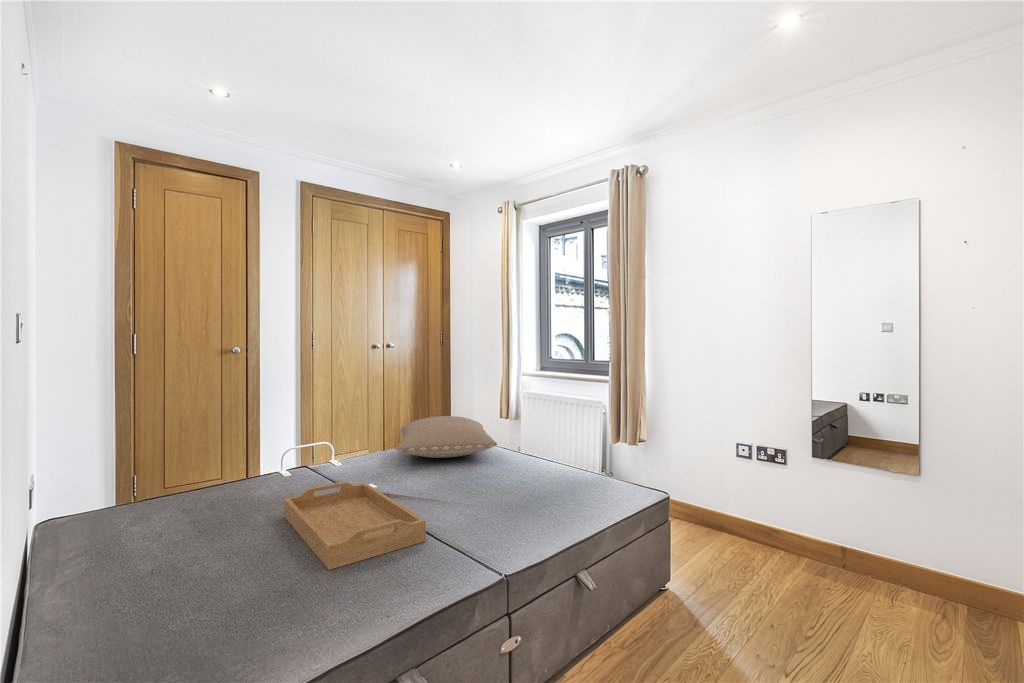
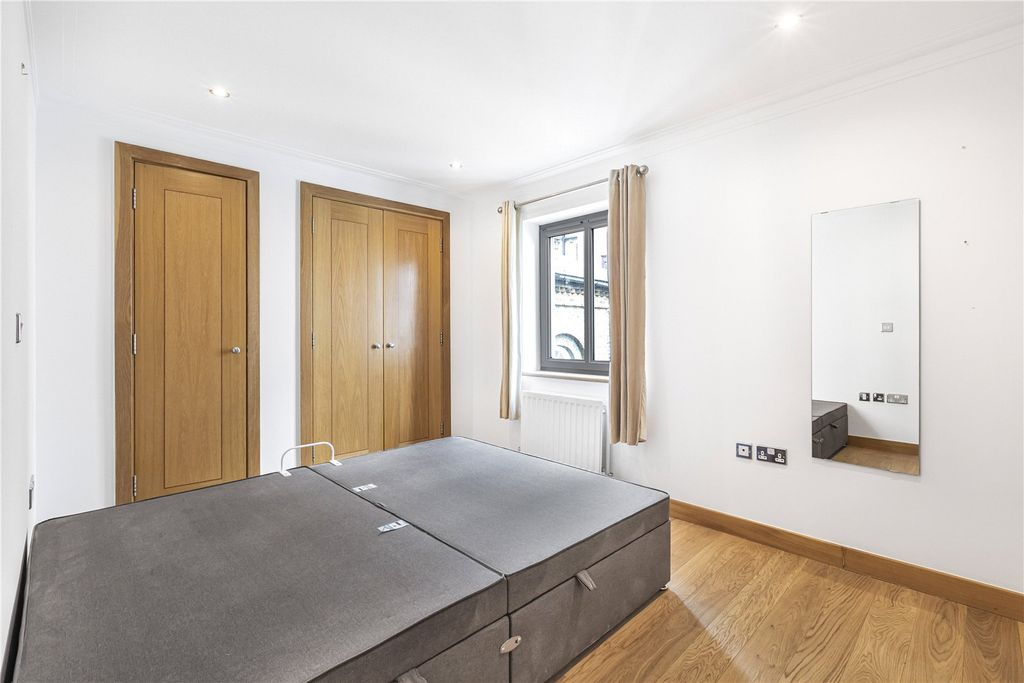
- pillow [396,415,498,459]
- serving tray [283,481,427,571]
